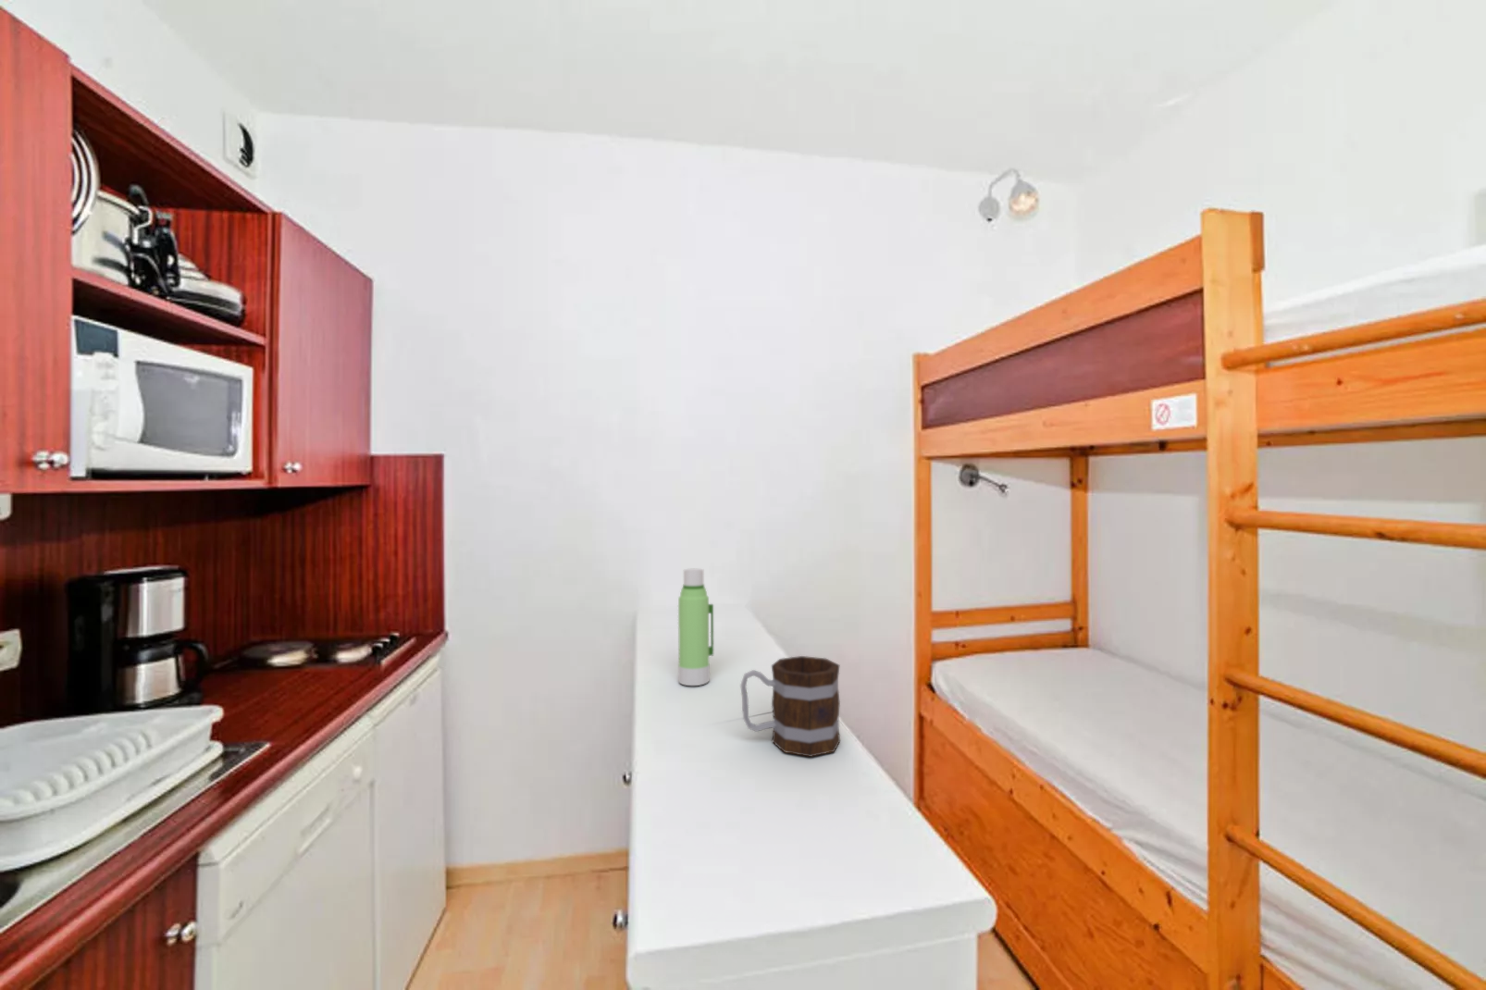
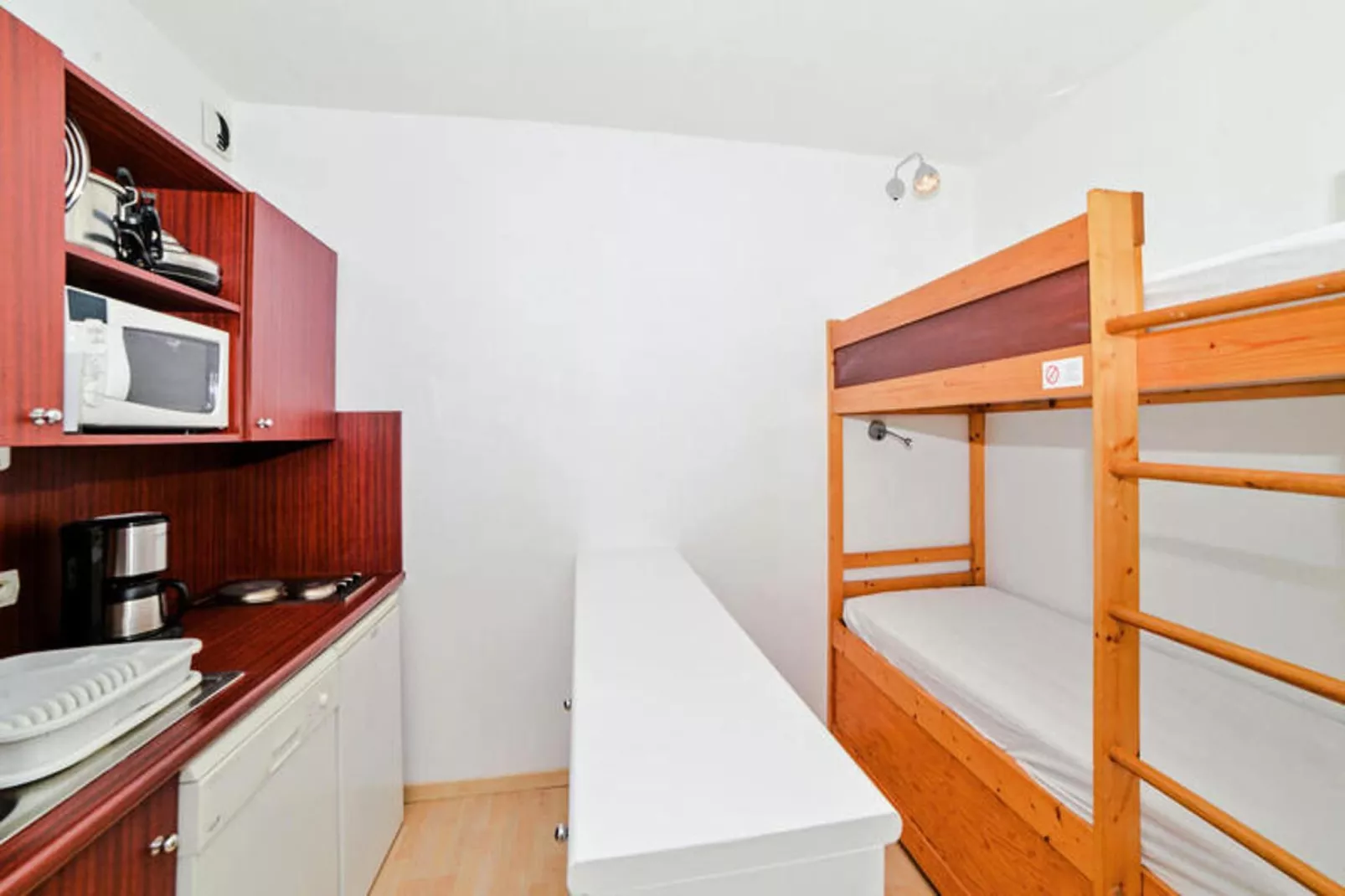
- mug [739,655,841,758]
- water bottle [677,568,715,686]
